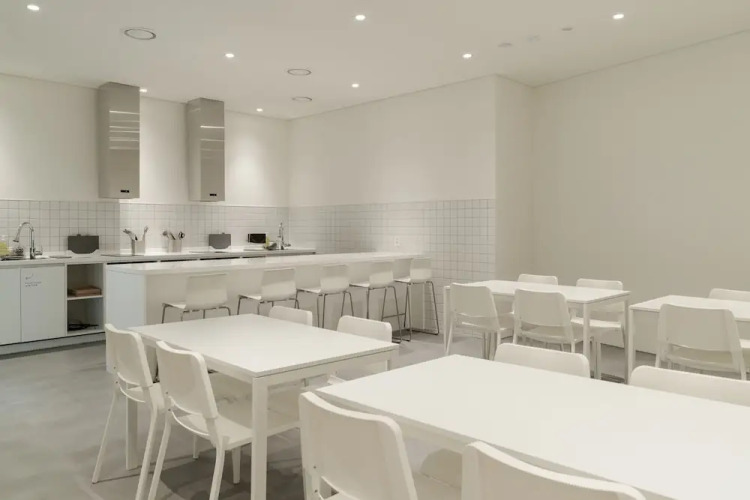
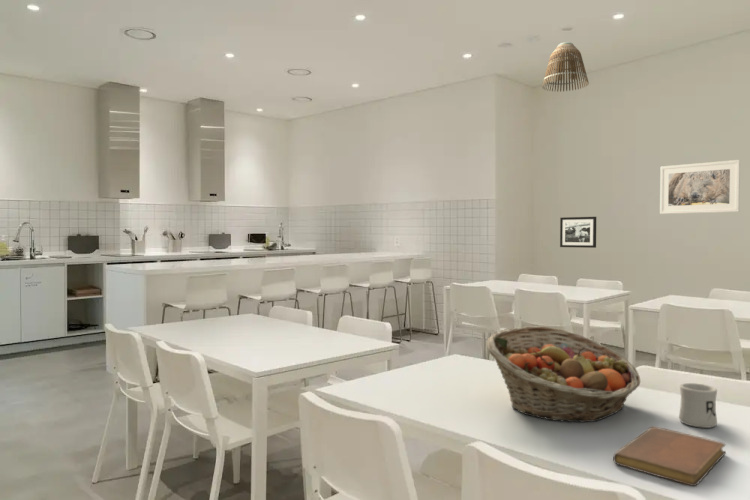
+ picture frame [559,216,597,249]
+ fruit basket [486,325,641,423]
+ notebook [612,426,727,487]
+ mug [678,382,718,429]
+ lamp shade [541,41,590,93]
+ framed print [659,159,741,215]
